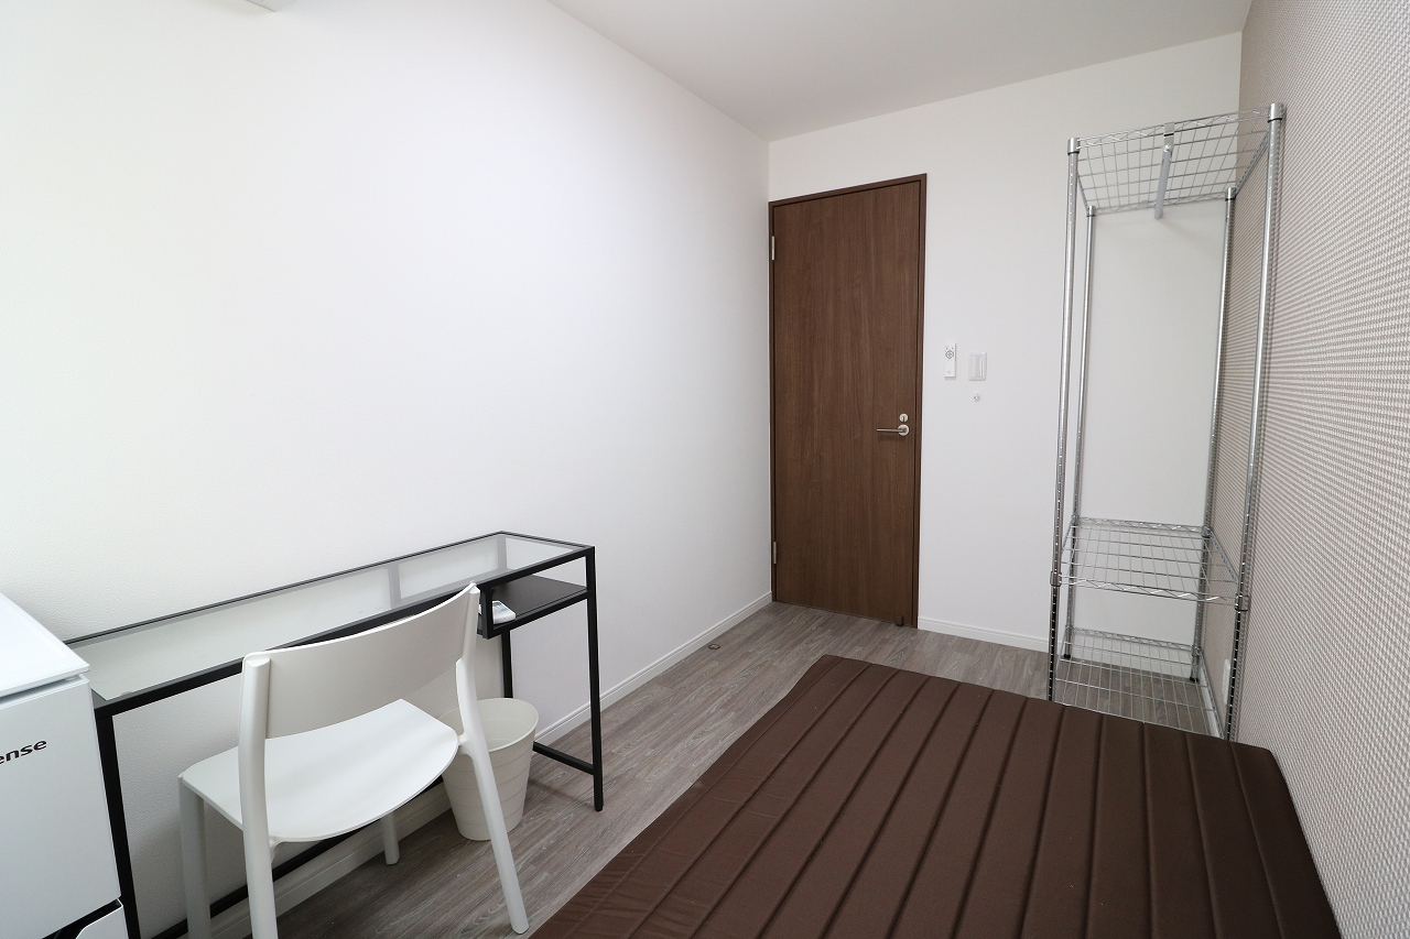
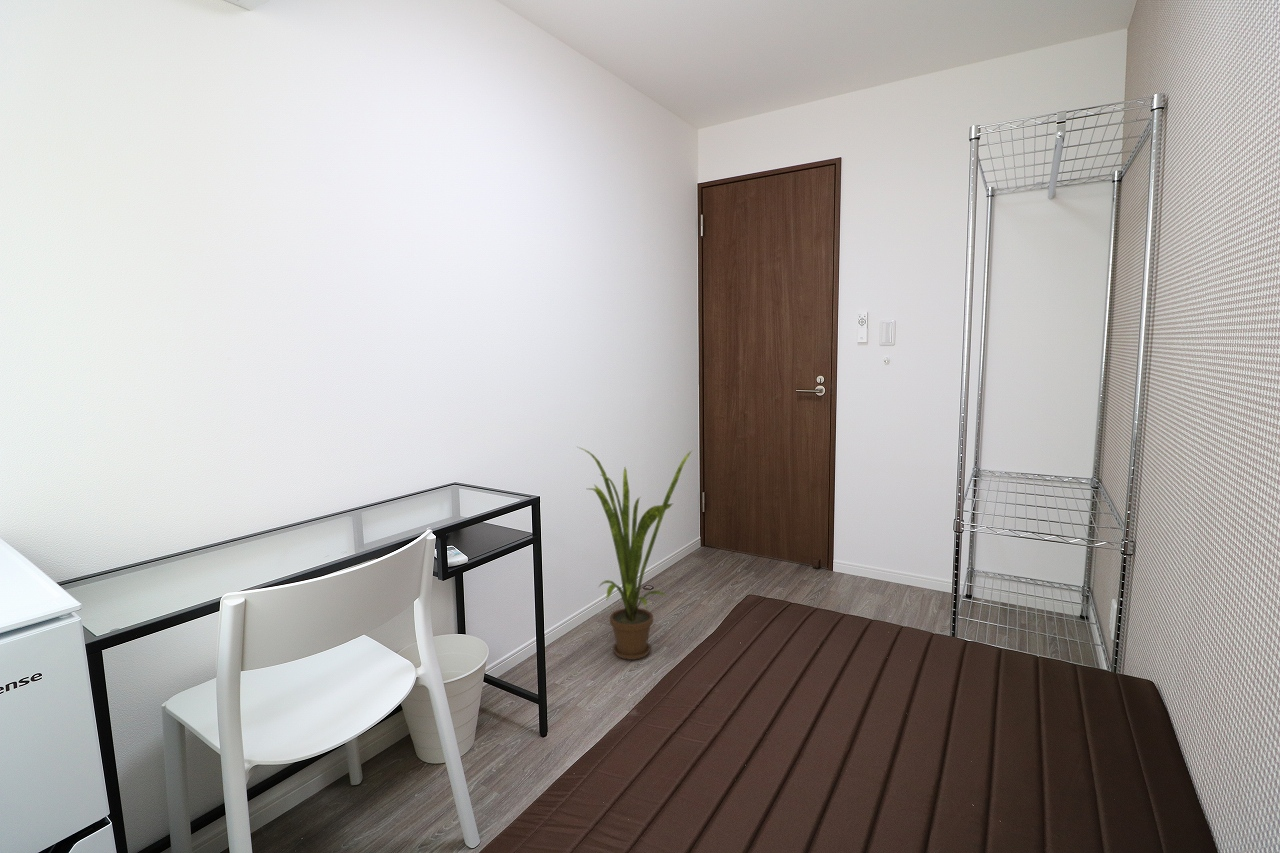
+ house plant [575,445,693,661]
